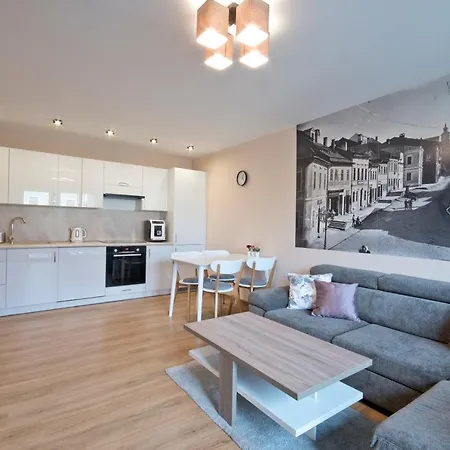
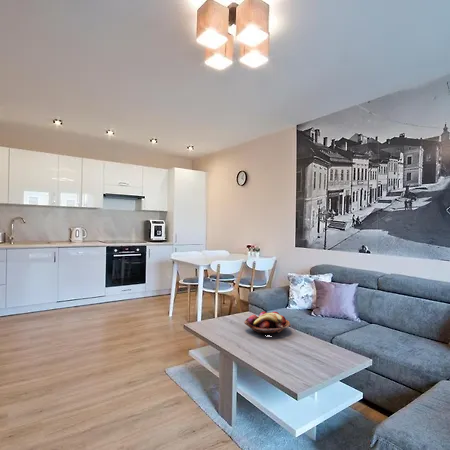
+ fruit basket [243,310,292,336]
